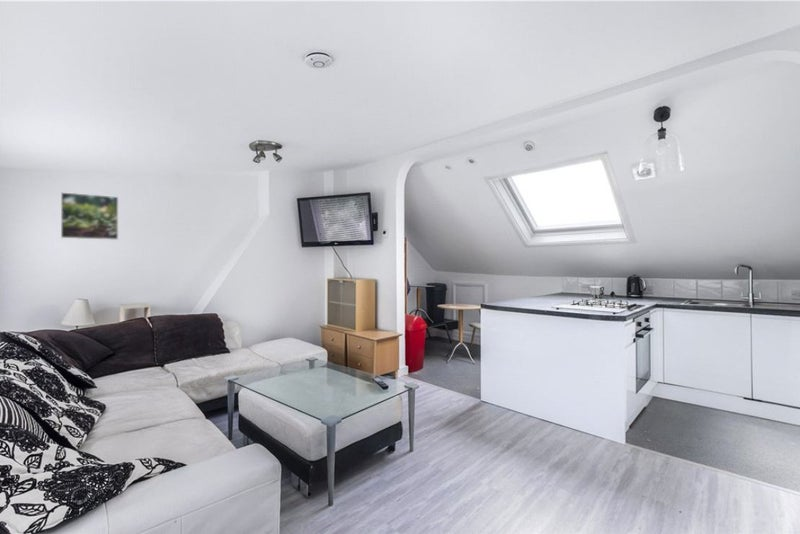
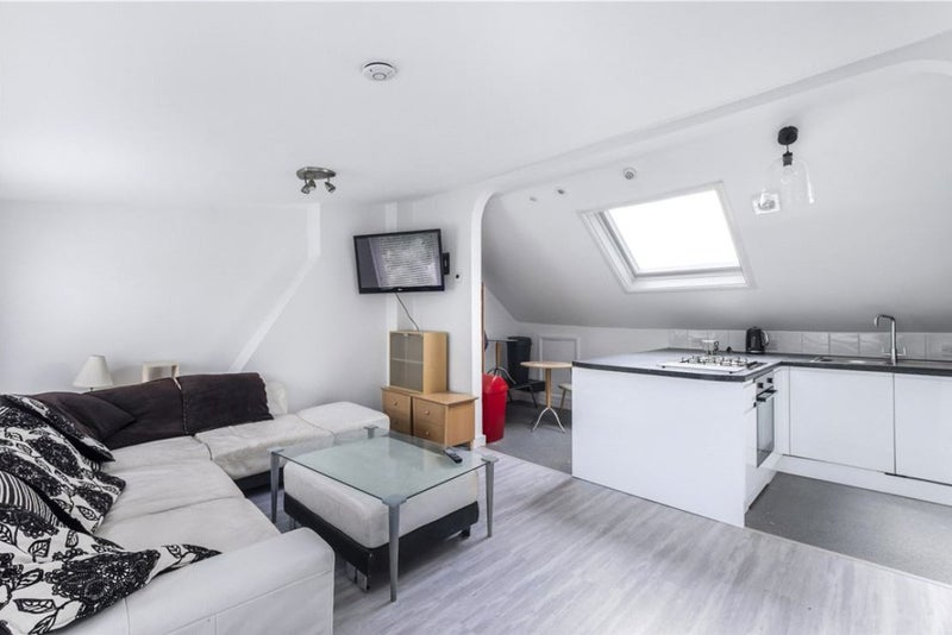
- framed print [60,191,120,241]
